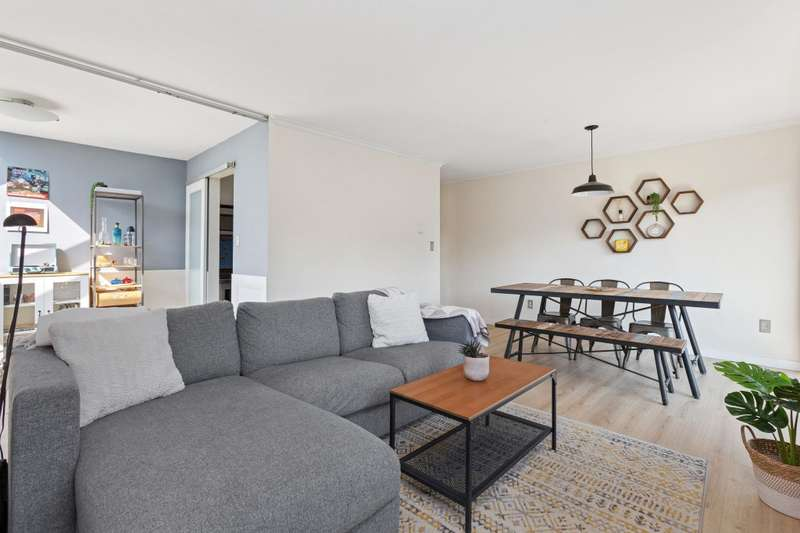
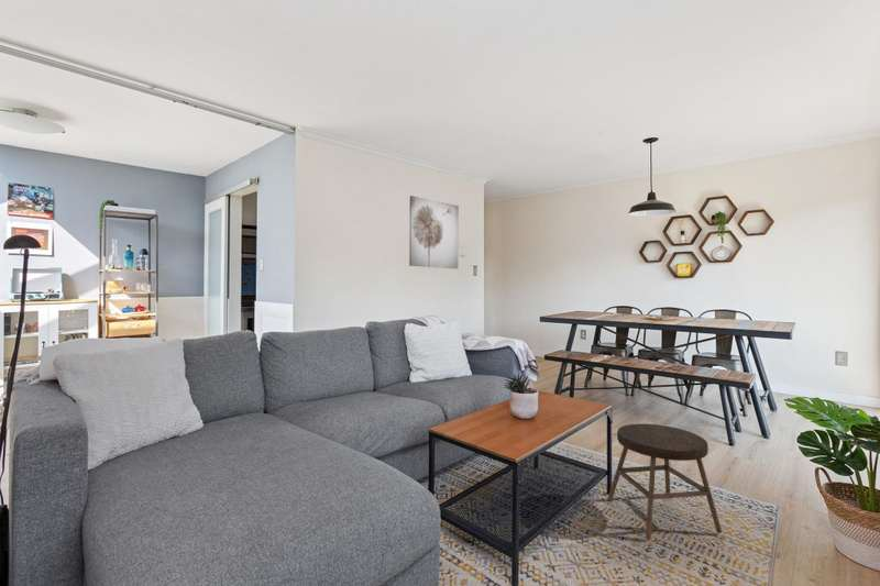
+ wall art [408,195,460,269]
+ stool [606,422,723,541]
